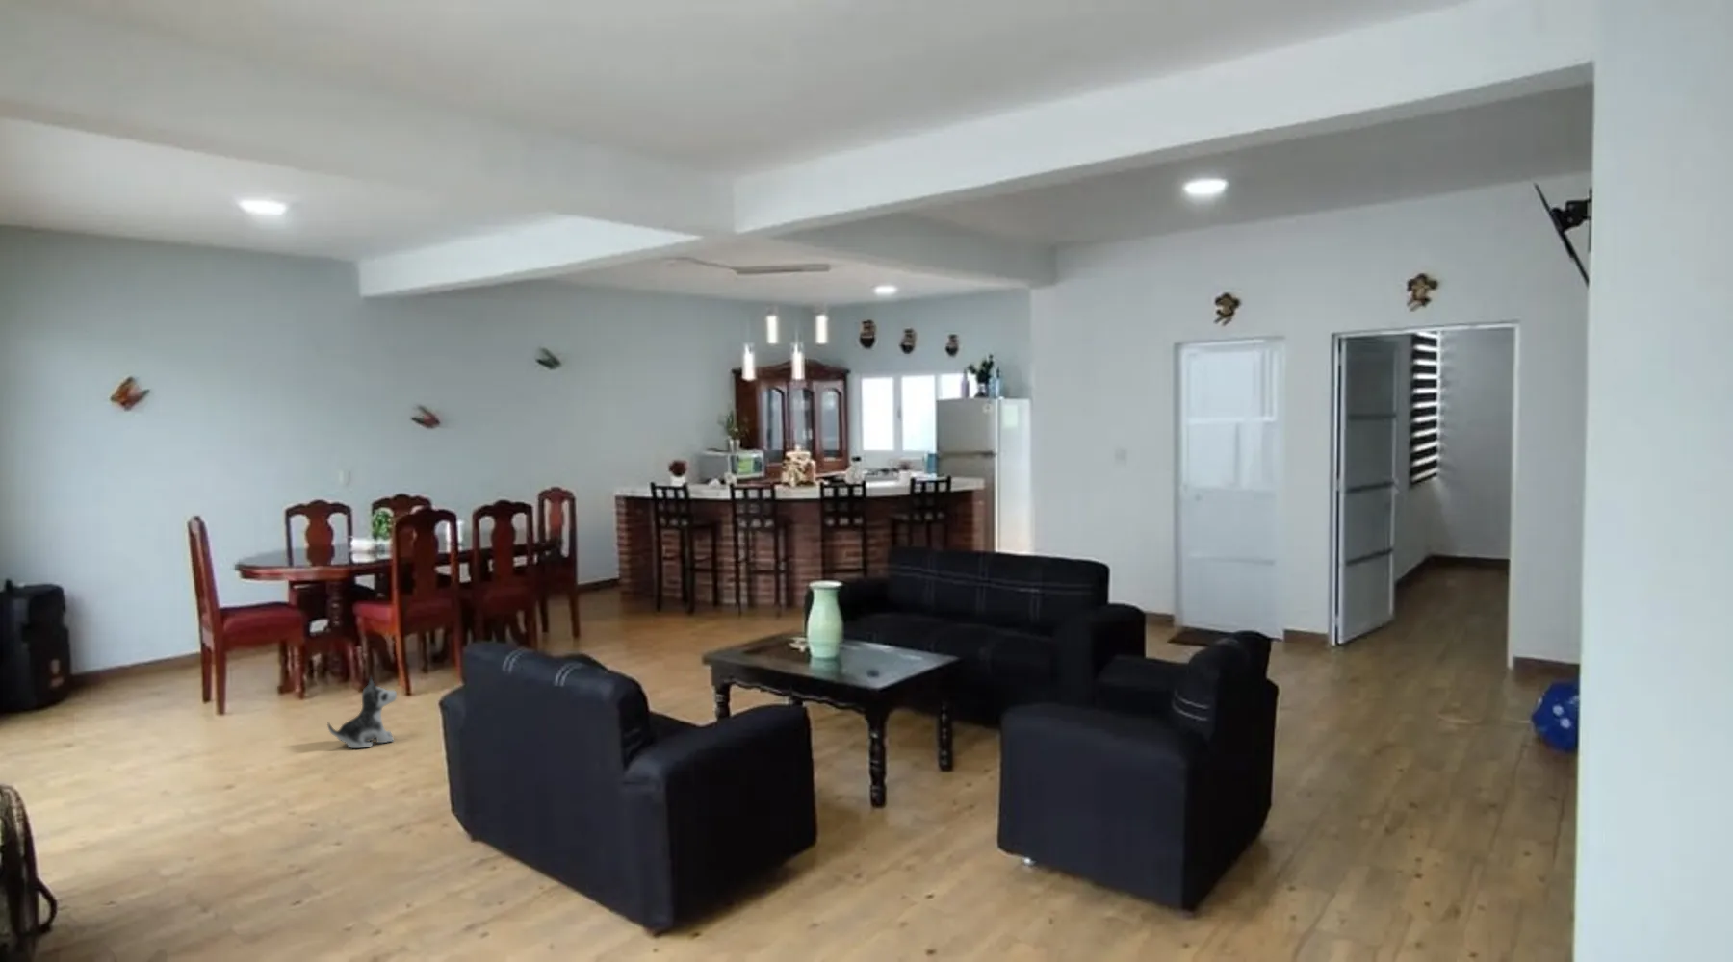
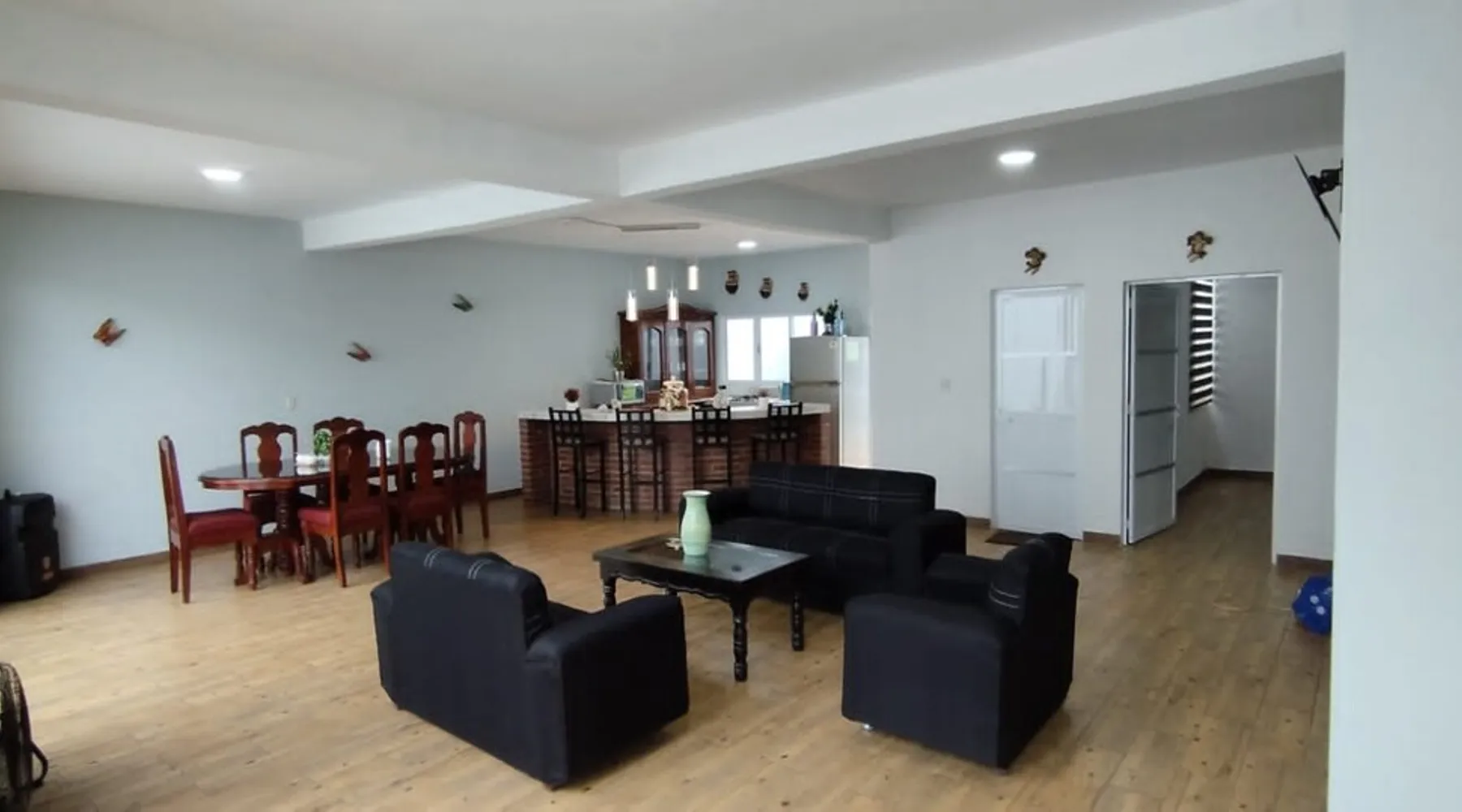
- plush toy [326,675,397,750]
